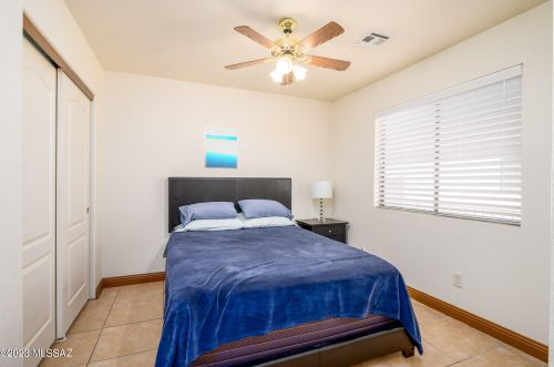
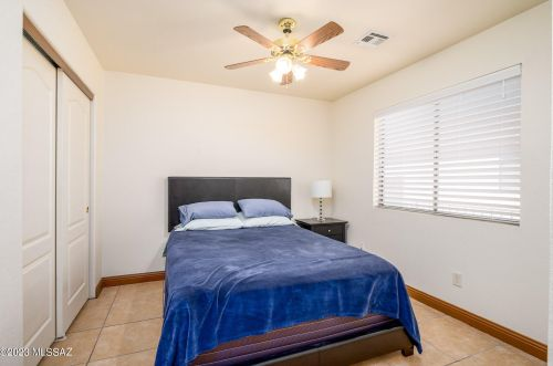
- wall art [203,125,239,171]
